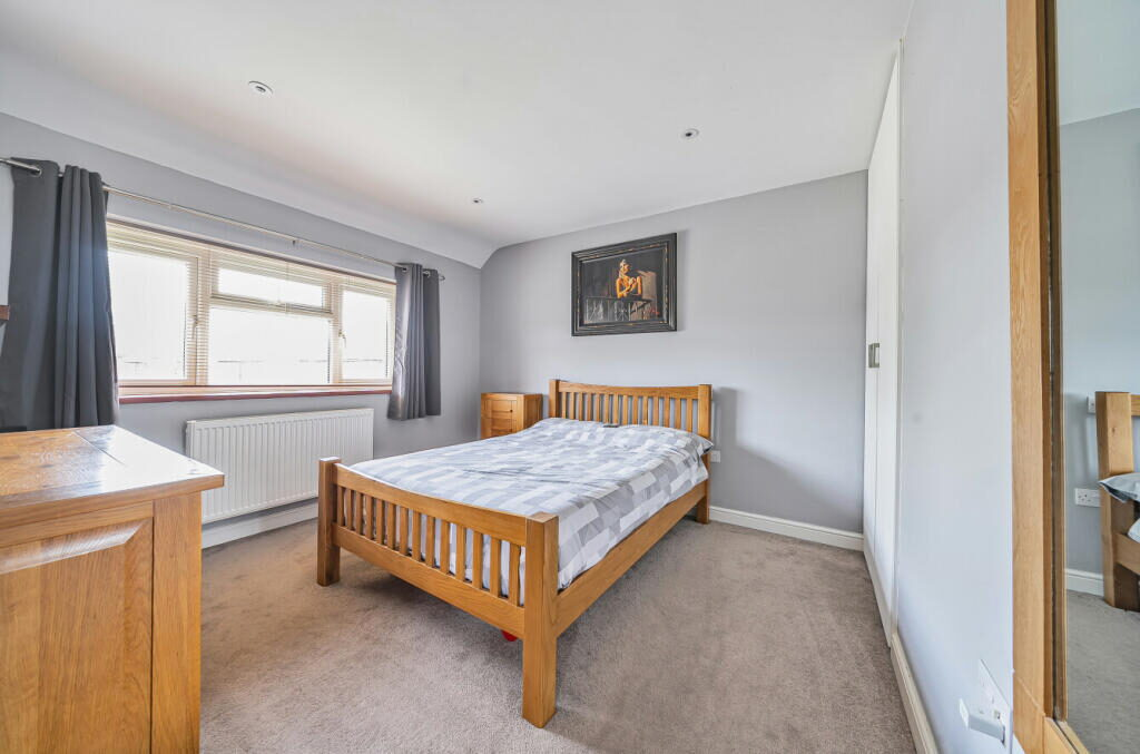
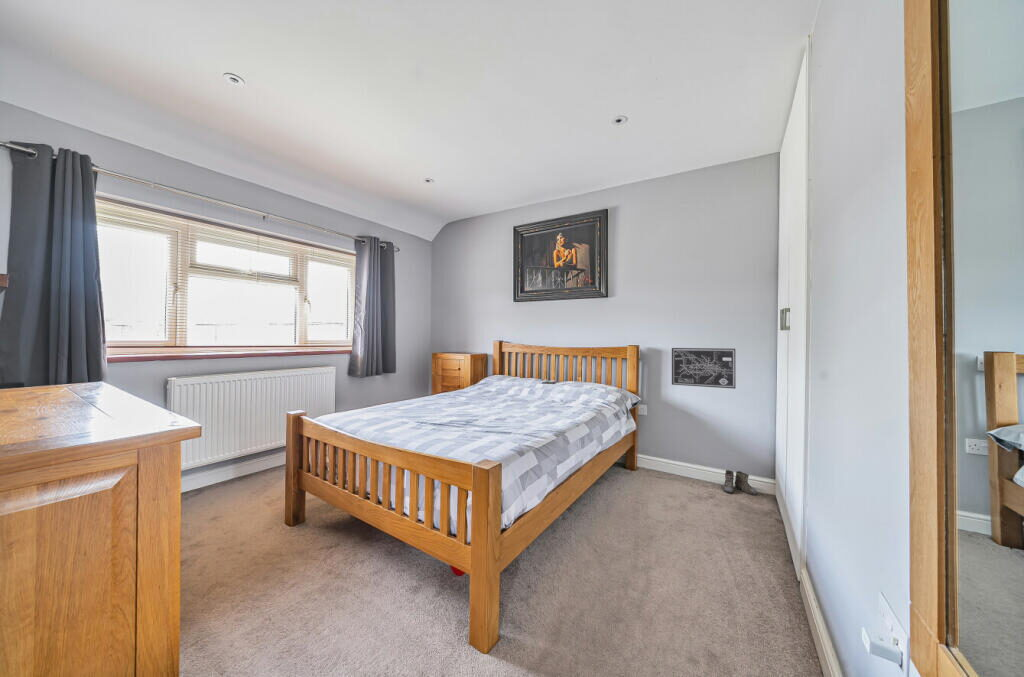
+ wall art [671,347,737,390]
+ boots [722,469,758,496]
